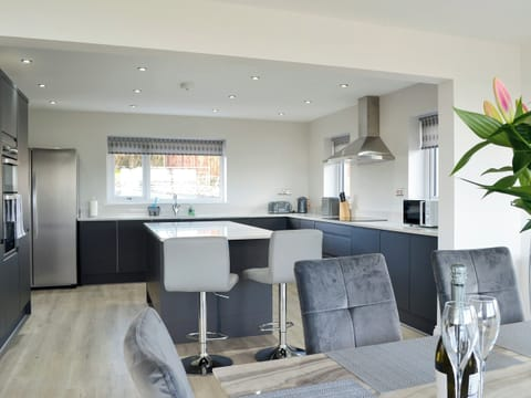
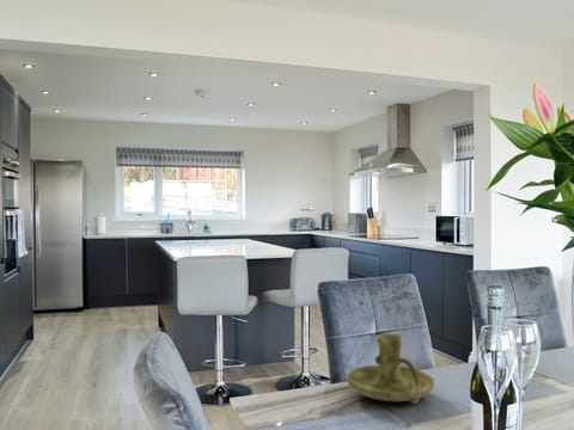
+ candle holder [346,332,435,405]
